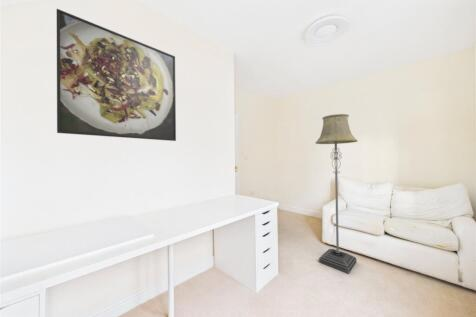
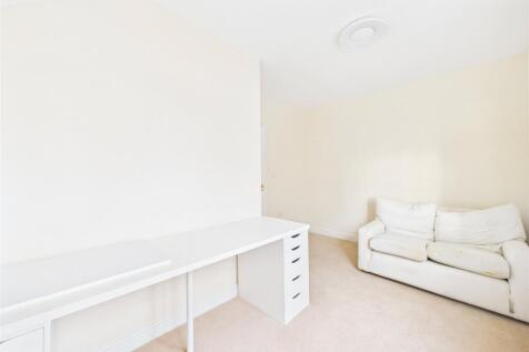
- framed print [56,8,177,142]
- floor lamp [315,113,359,274]
